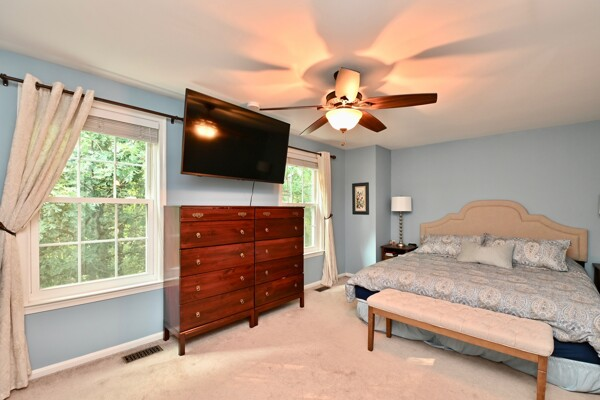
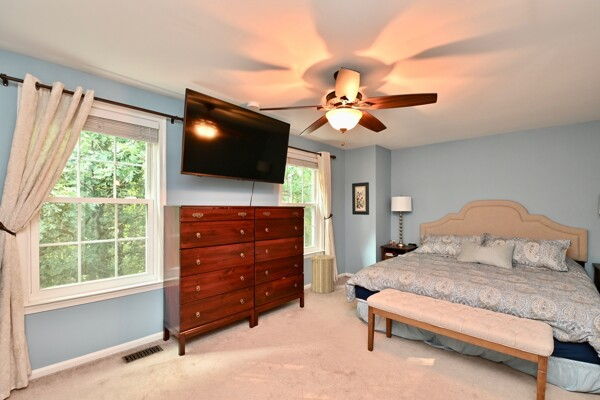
+ laundry hamper [310,251,335,294]
